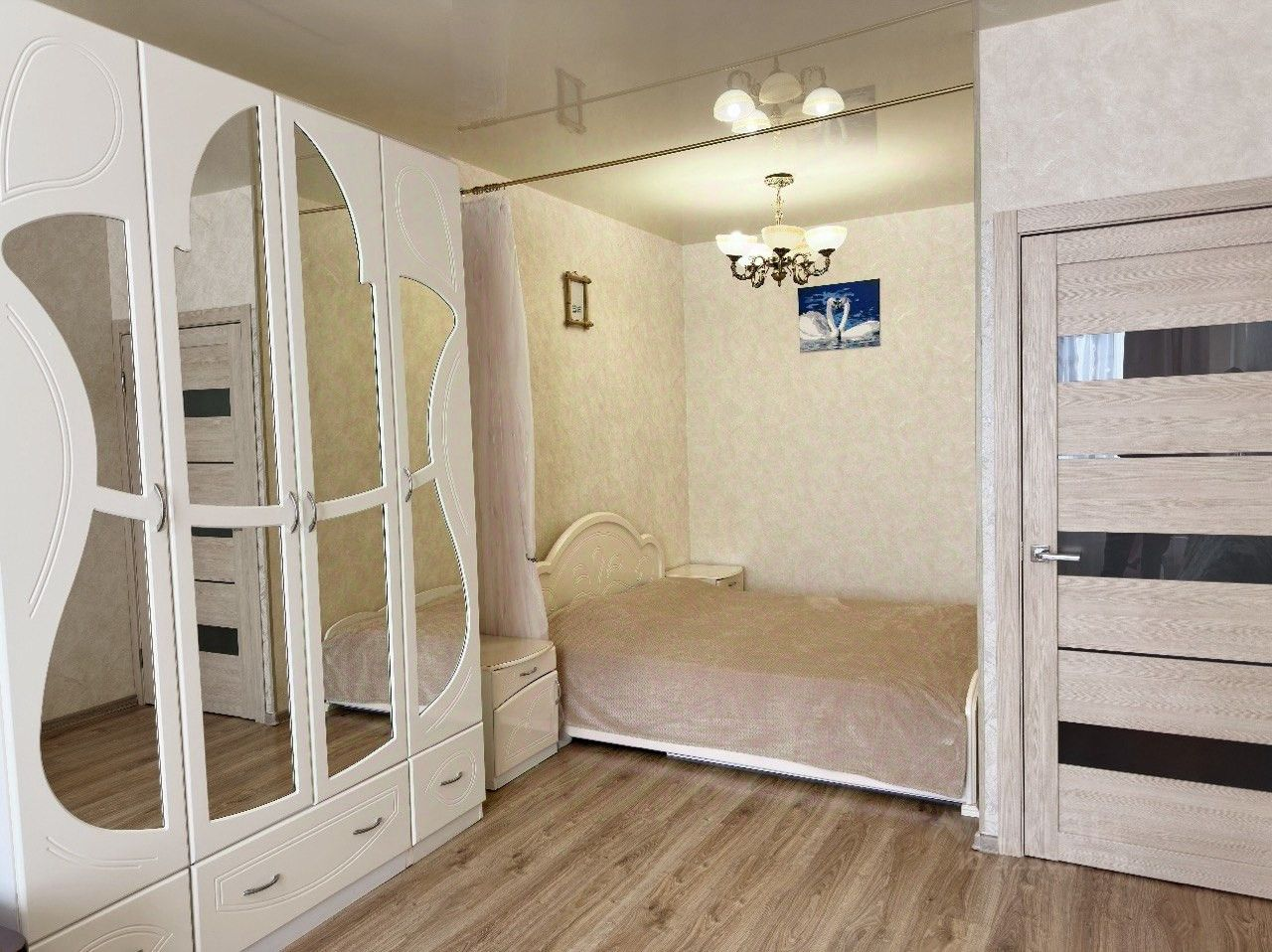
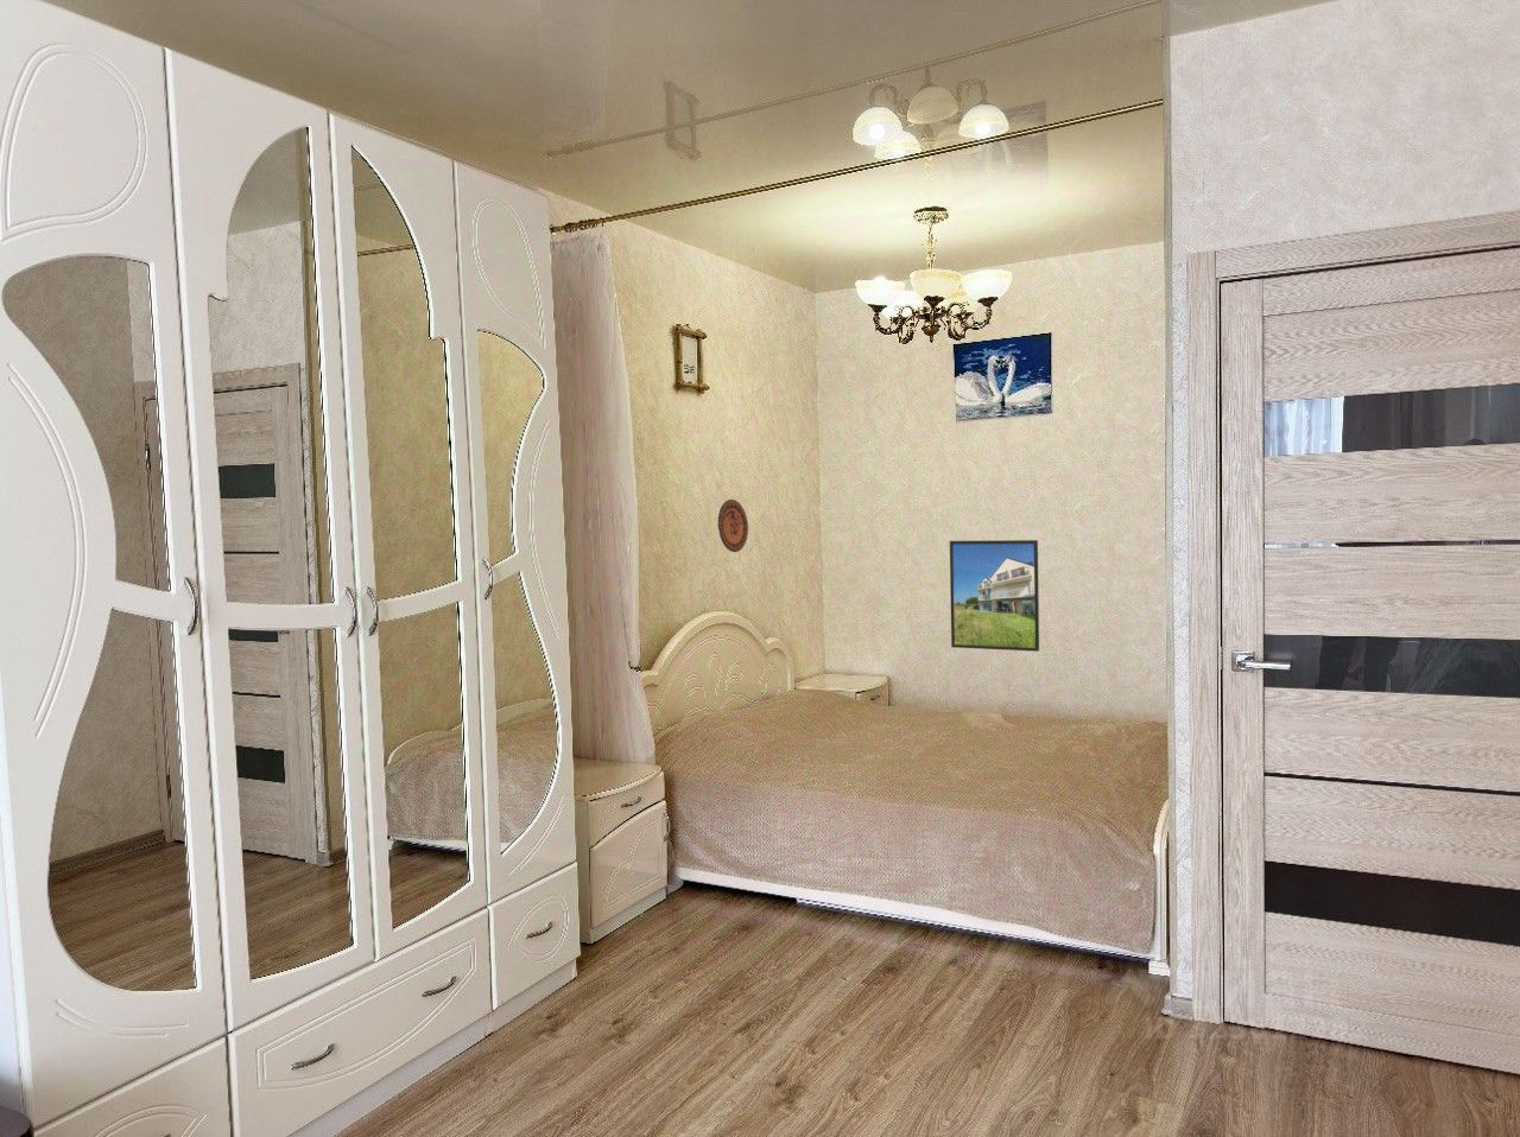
+ decorative plate [717,498,749,553]
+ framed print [949,539,1041,653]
